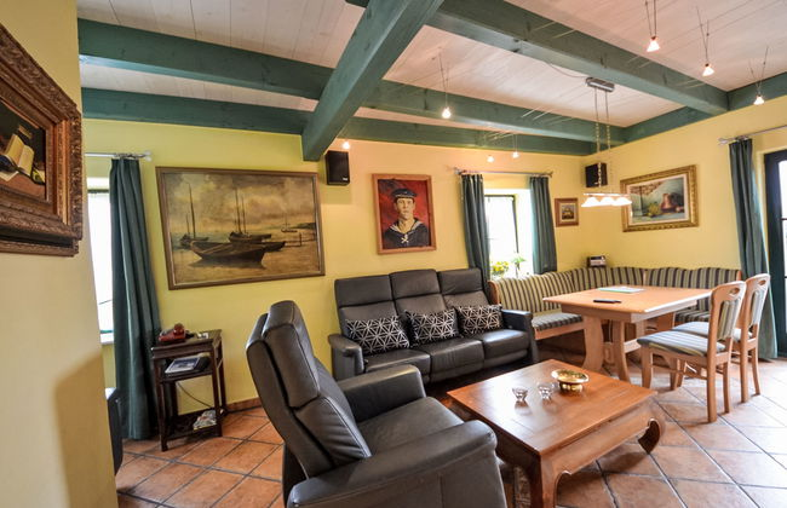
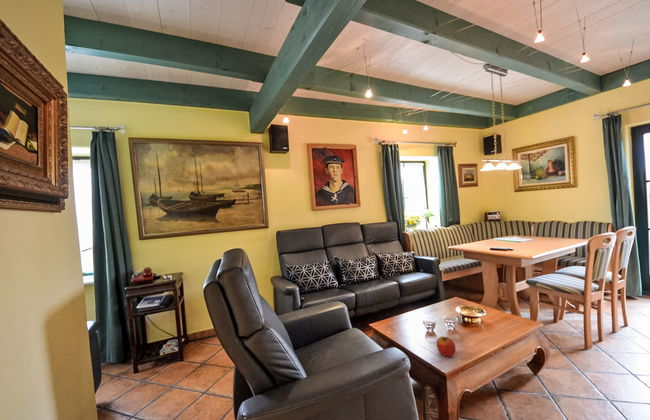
+ apple [436,336,457,358]
